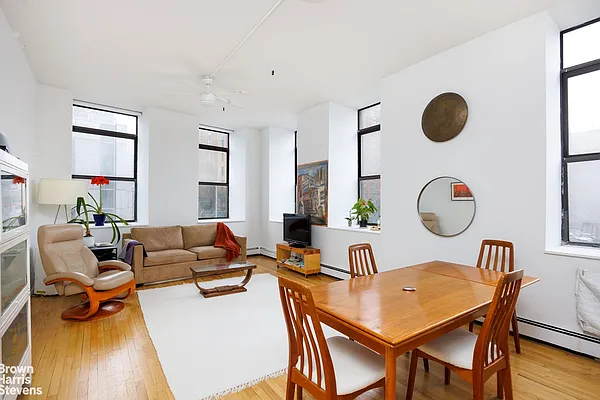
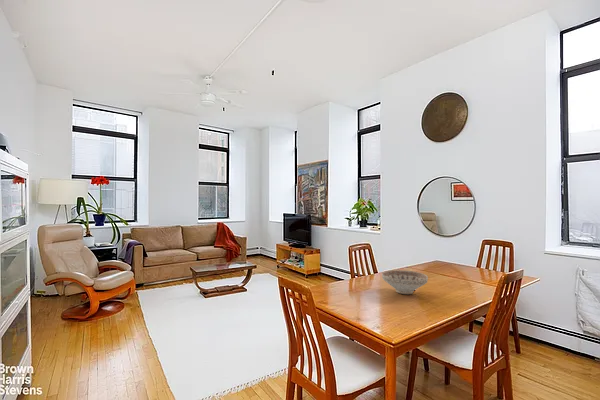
+ decorative bowl [381,269,429,295]
